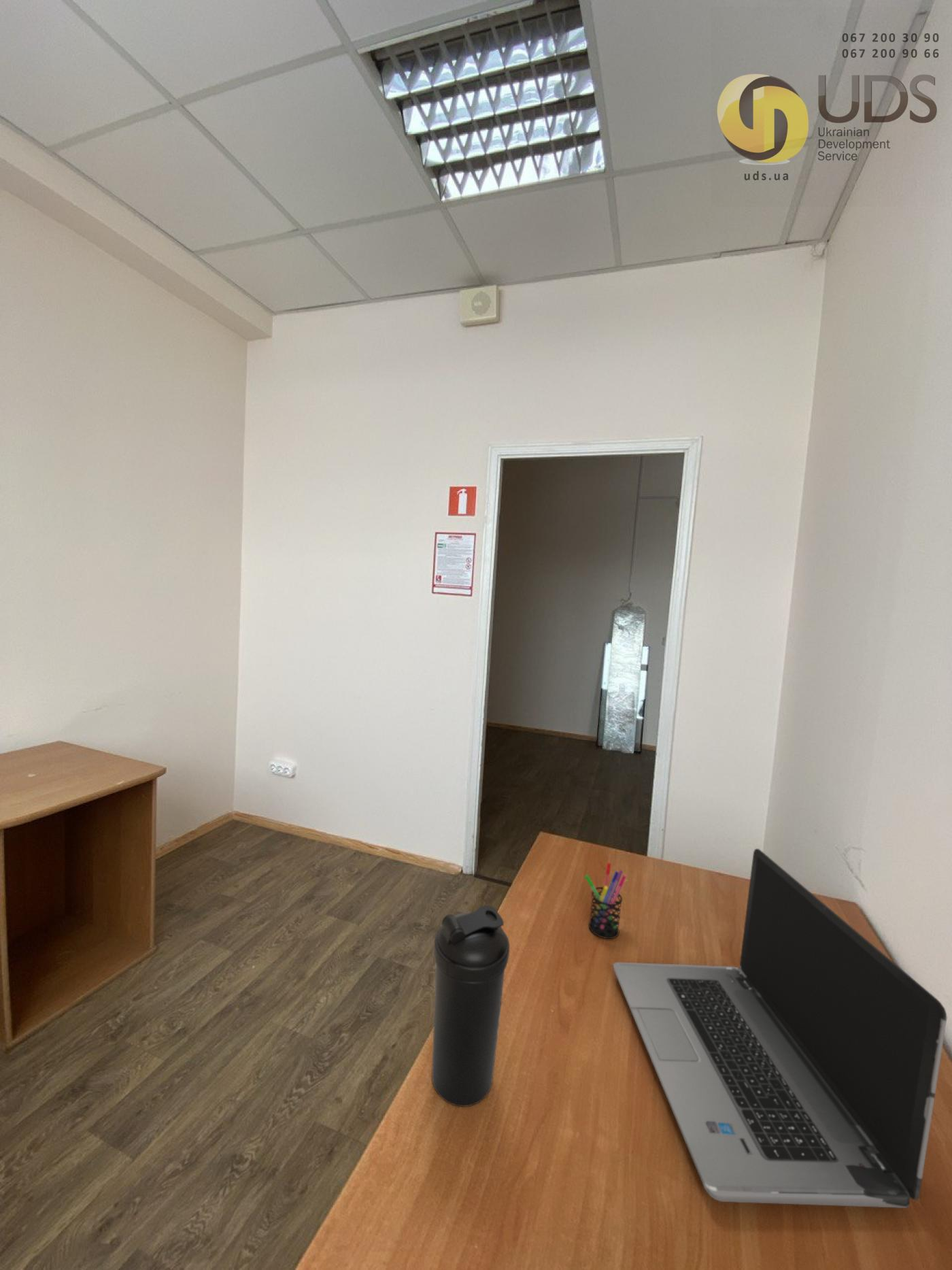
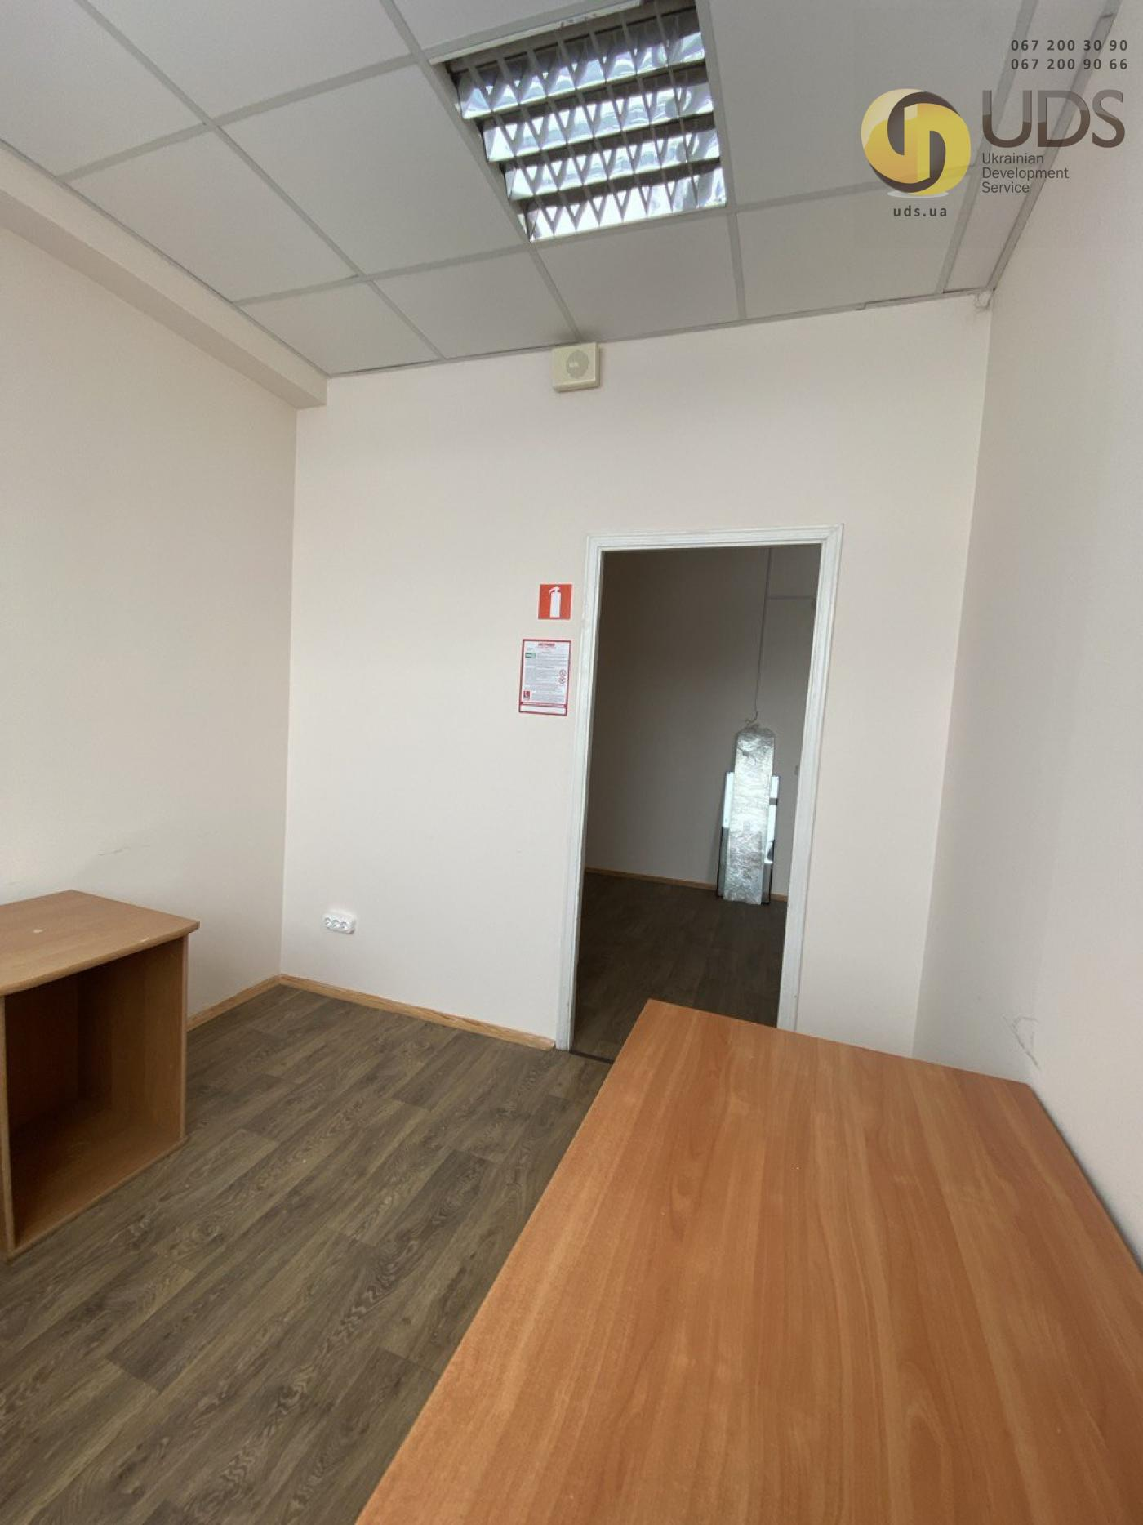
- water bottle [431,905,511,1107]
- laptop computer [613,848,947,1209]
- pen holder [584,862,627,939]
